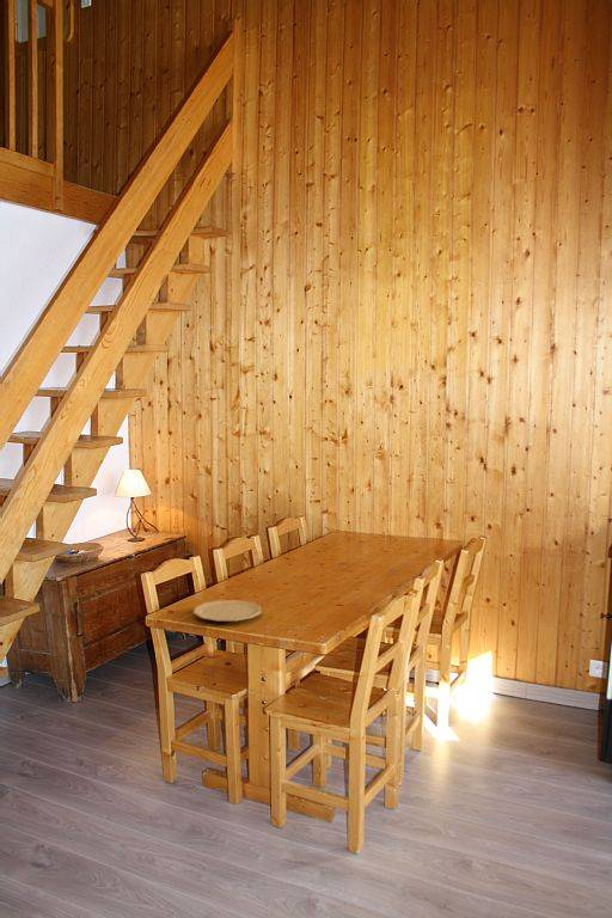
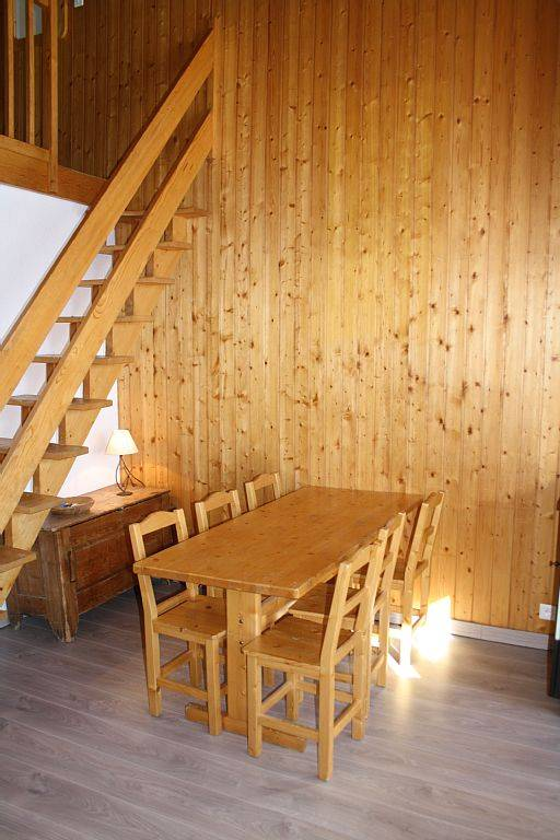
- plate [192,599,262,623]
